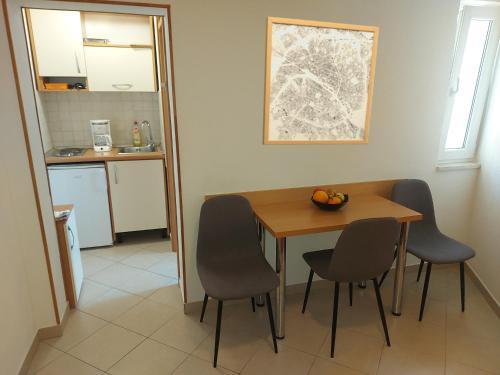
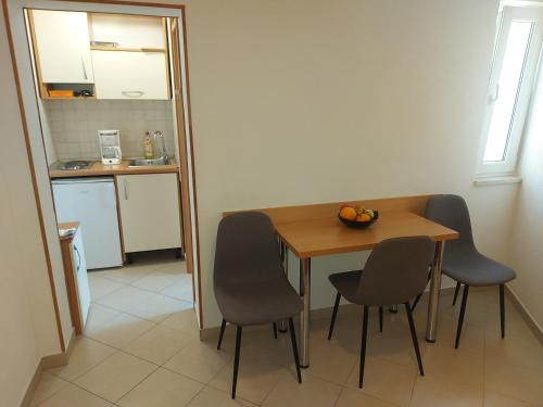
- wall art [261,16,380,146]
